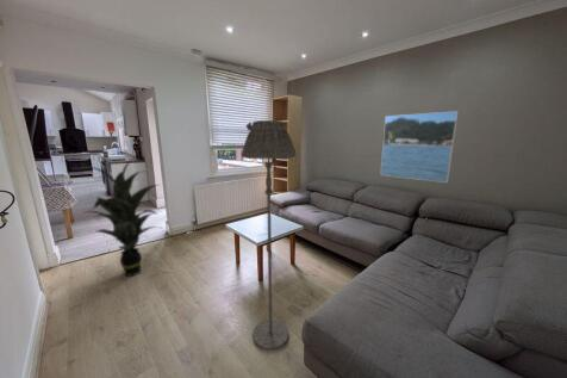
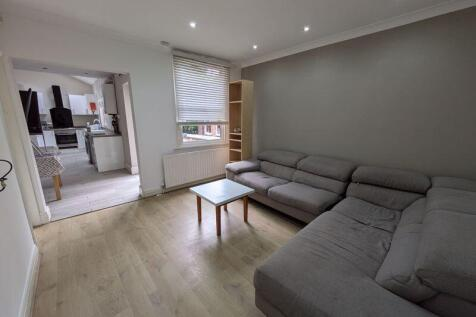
- floor lamp [239,119,297,352]
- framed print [379,110,460,184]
- indoor plant [74,156,164,277]
